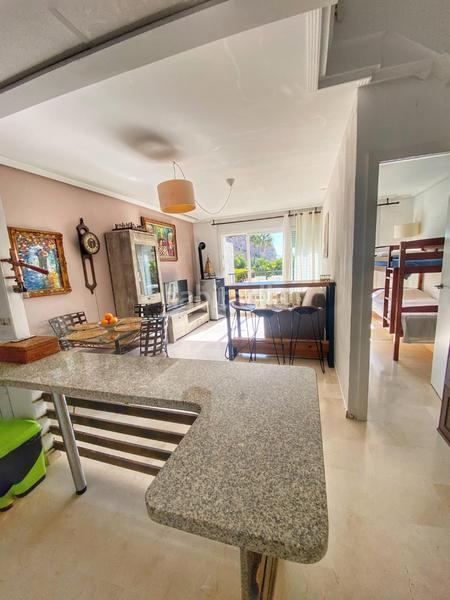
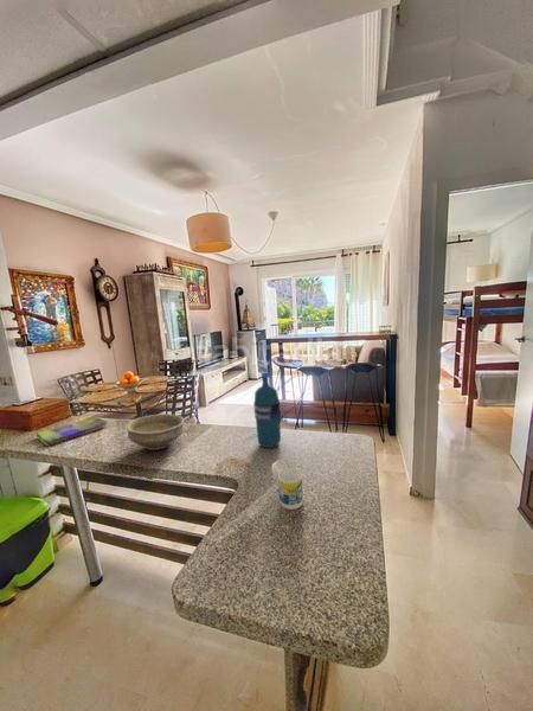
+ dish towel [34,415,109,448]
+ bowl [126,412,186,451]
+ cup [270,459,304,511]
+ water bottle [252,371,282,449]
